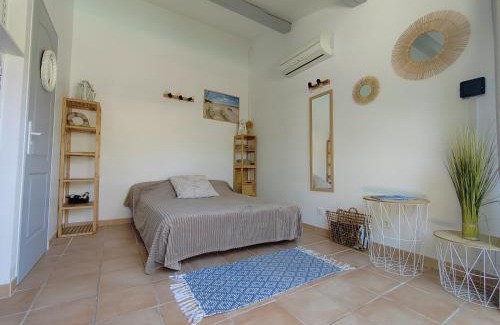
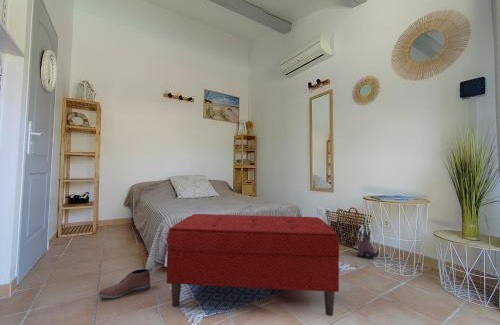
+ plush toy [355,230,380,259]
+ bench [166,213,340,317]
+ shoe [97,268,153,299]
